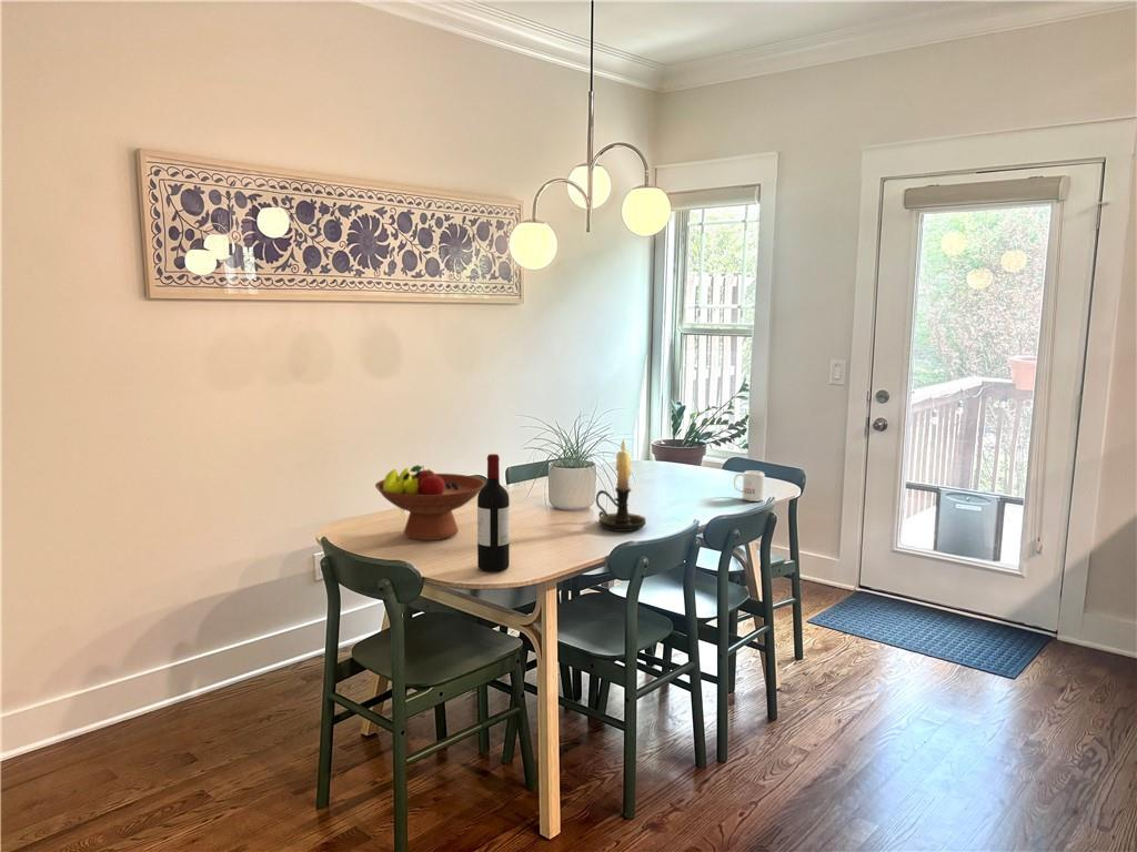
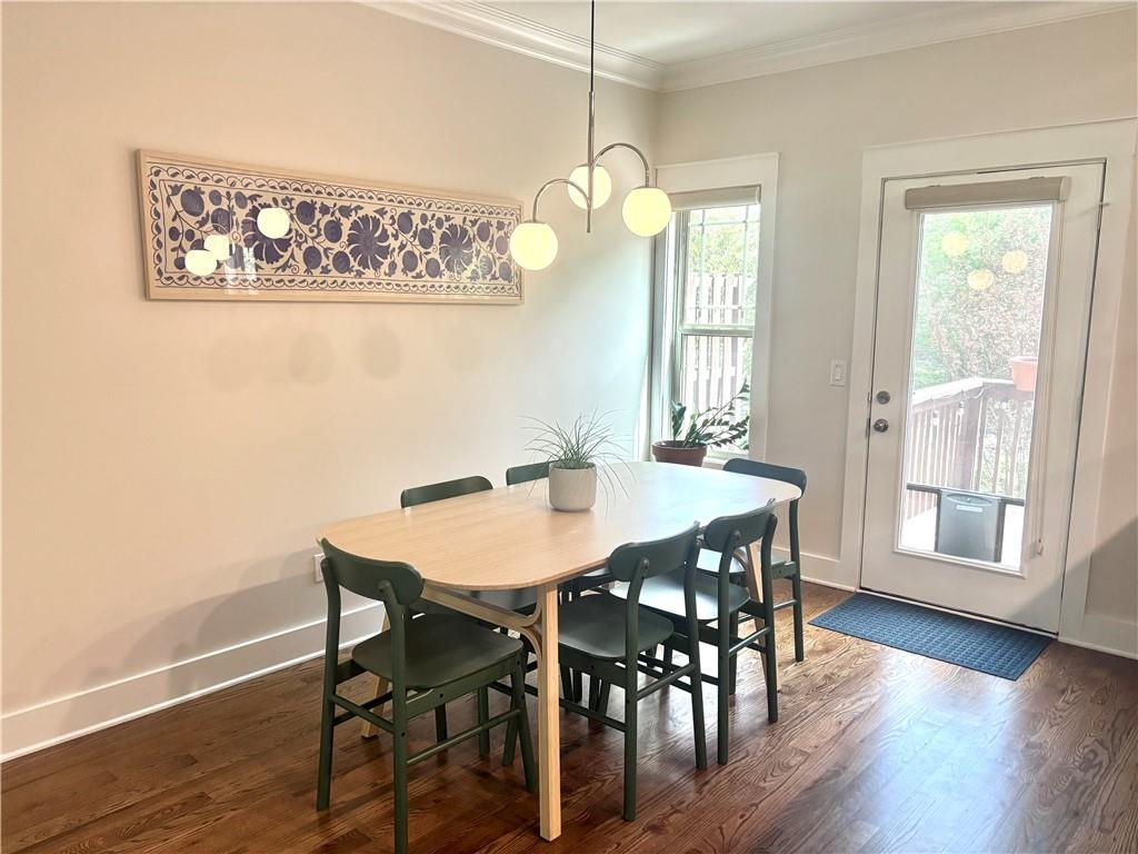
- mug [733,469,766,503]
- fruit bowl [374,464,486,541]
- wine bottle [476,453,511,574]
- candle holder [595,437,647,532]
